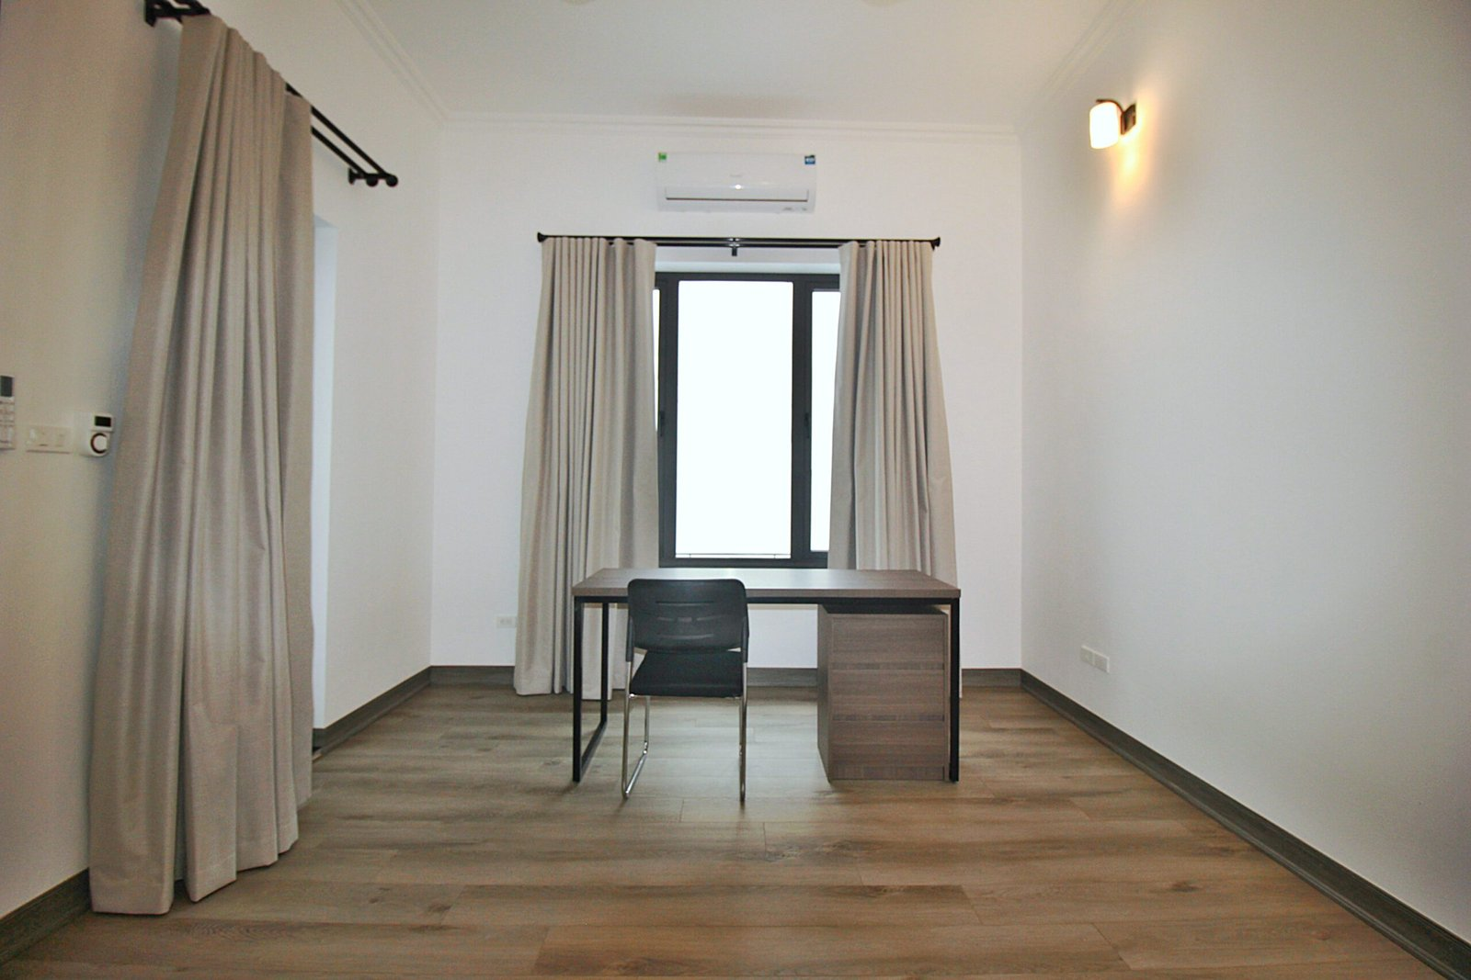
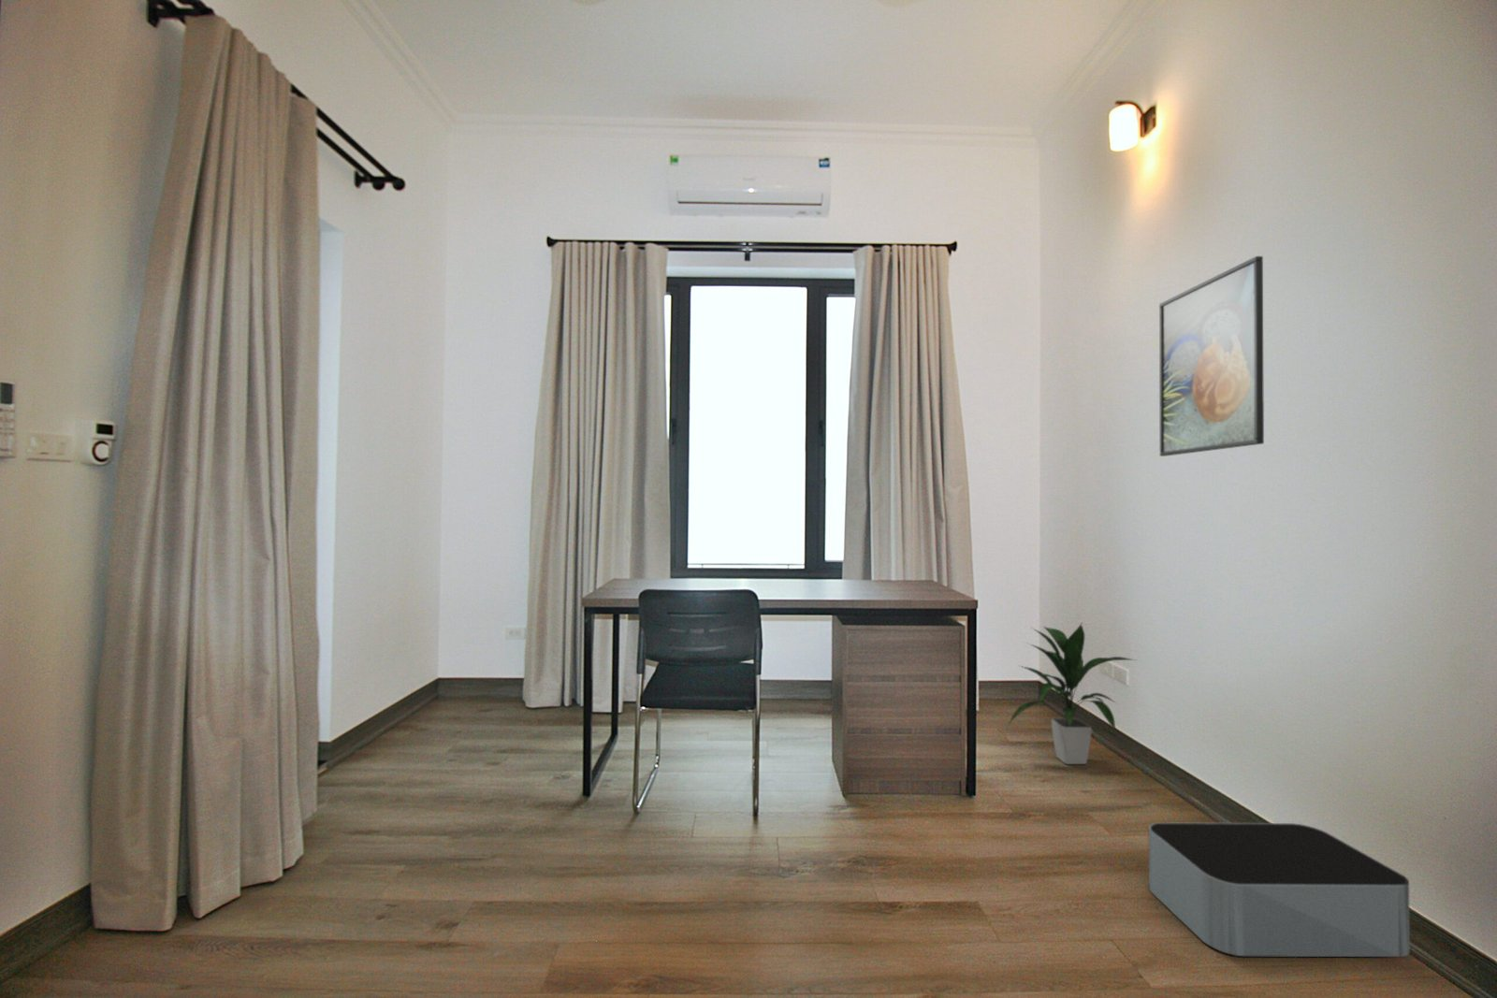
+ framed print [1158,255,1265,458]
+ indoor plant [1006,623,1137,765]
+ storage bin [1148,821,1411,958]
